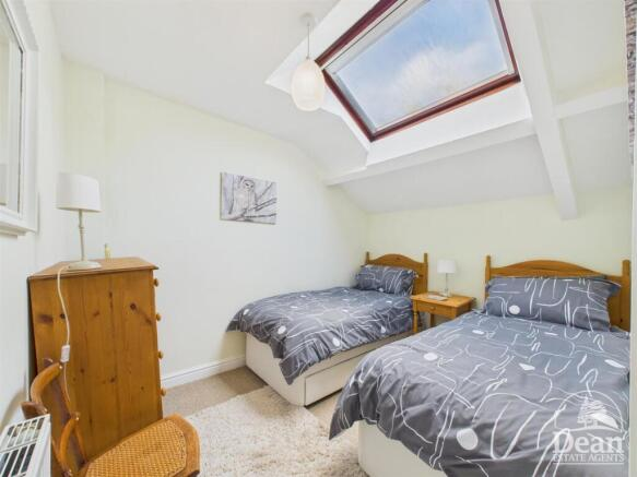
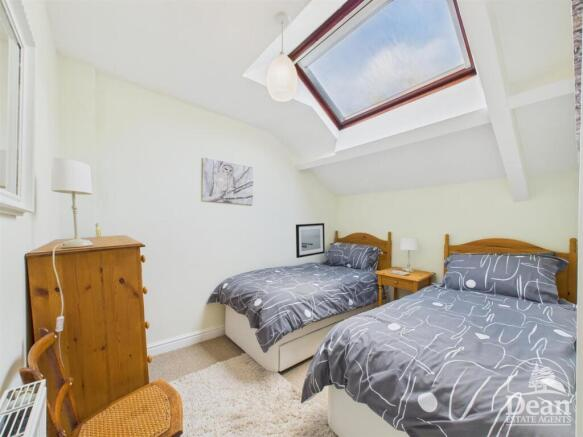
+ wall art [295,222,326,259]
